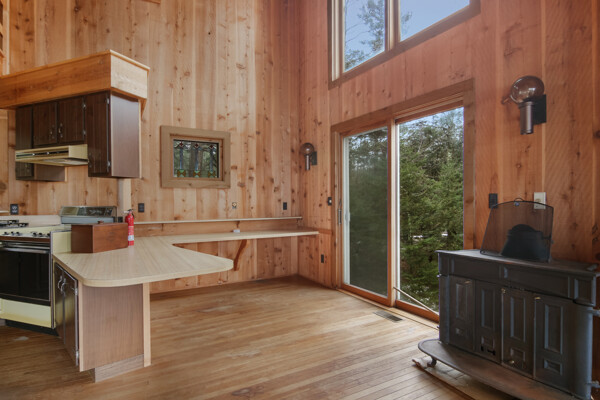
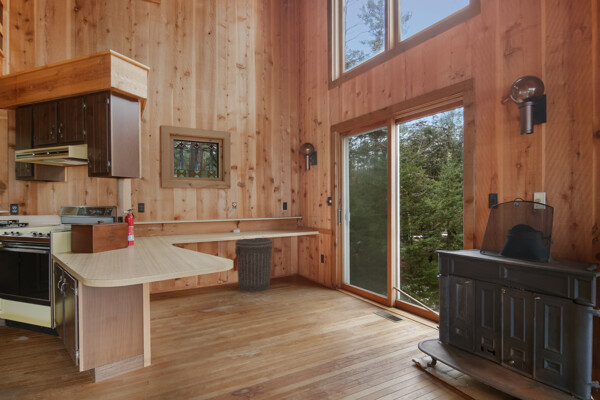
+ trash can [234,237,274,294]
